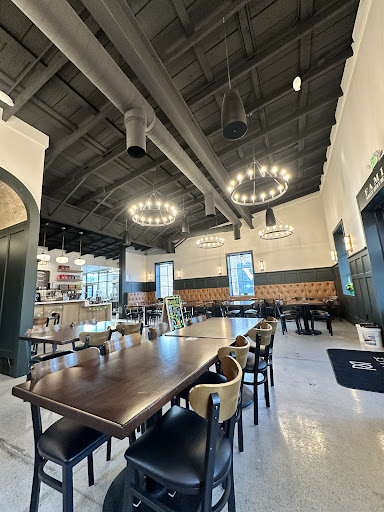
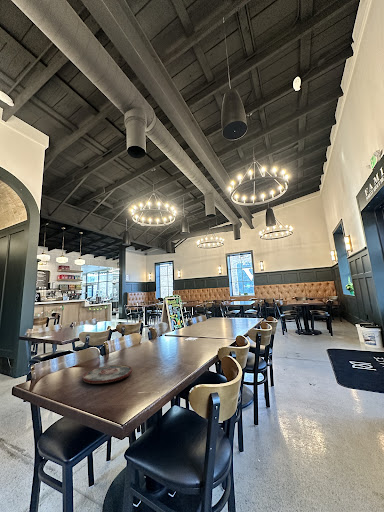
+ plate [82,364,133,385]
